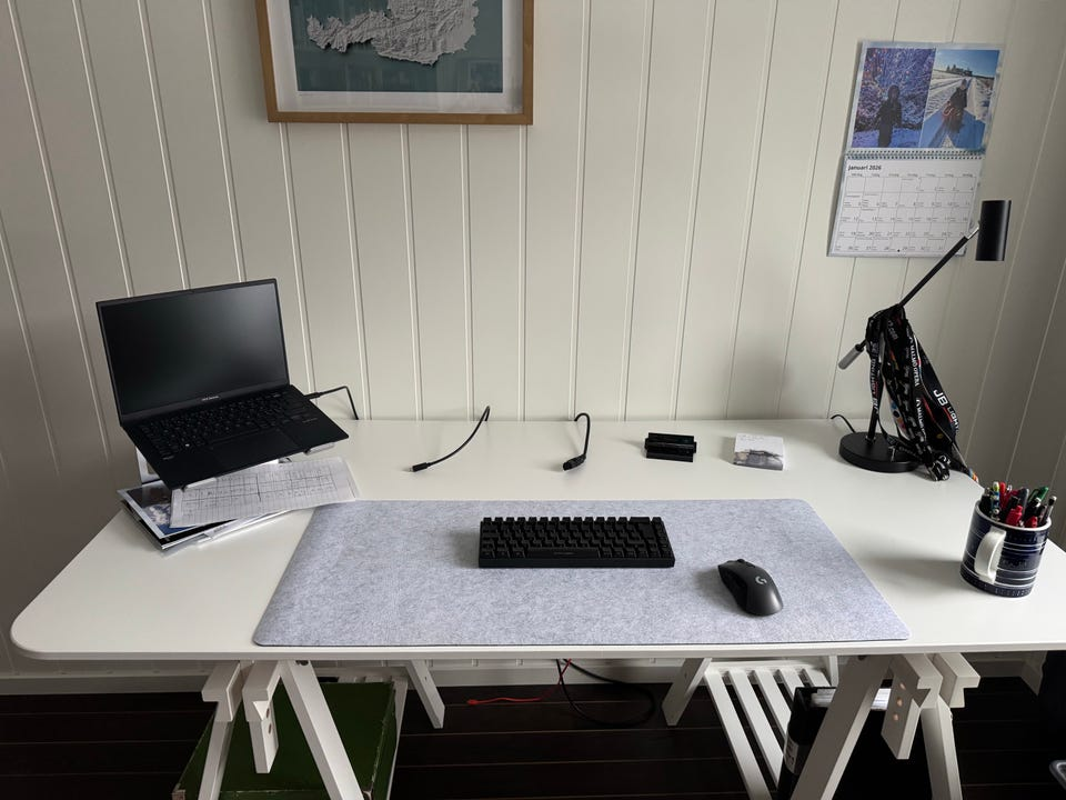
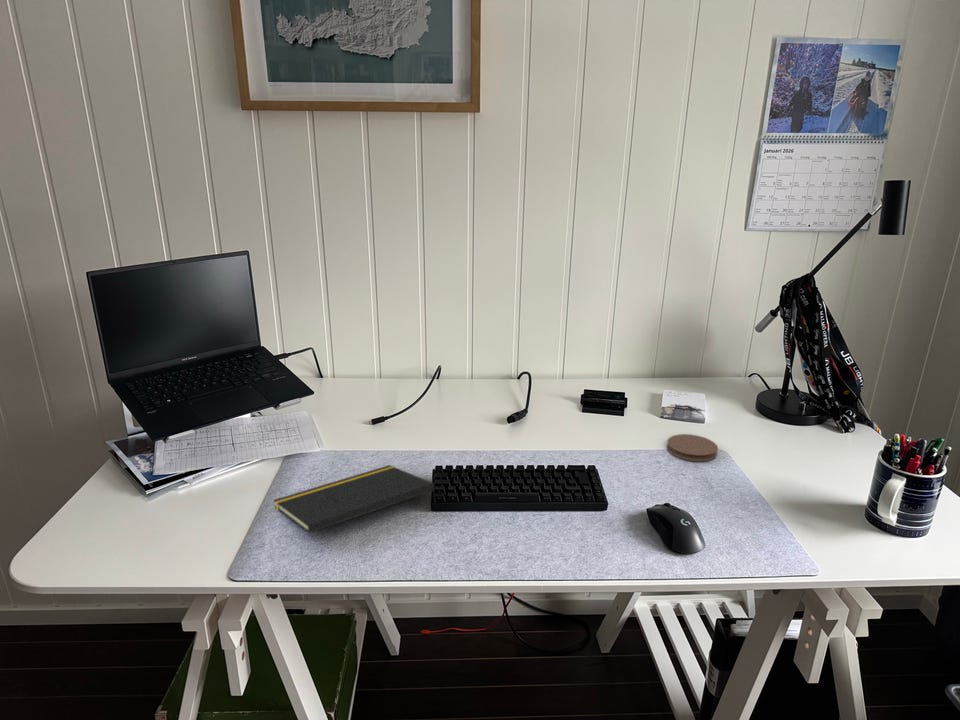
+ coaster [666,433,719,462]
+ notepad [273,464,438,534]
